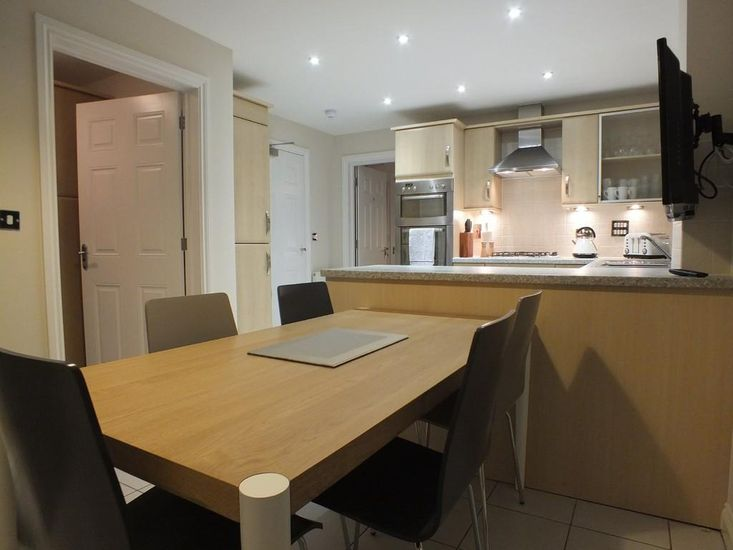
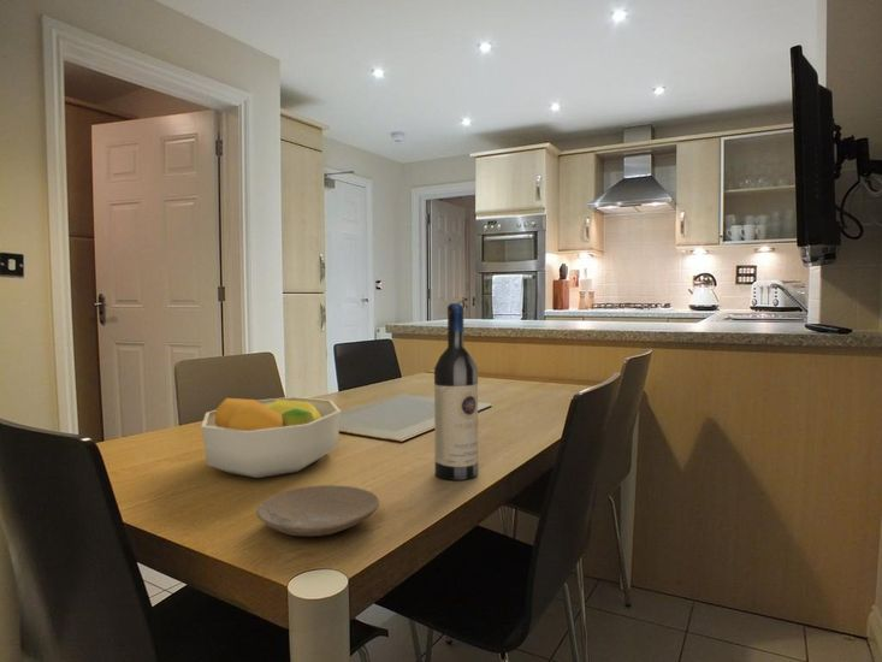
+ plate [255,484,380,537]
+ wine bottle [433,302,479,481]
+ fruit bowl [200,396,343,479]
